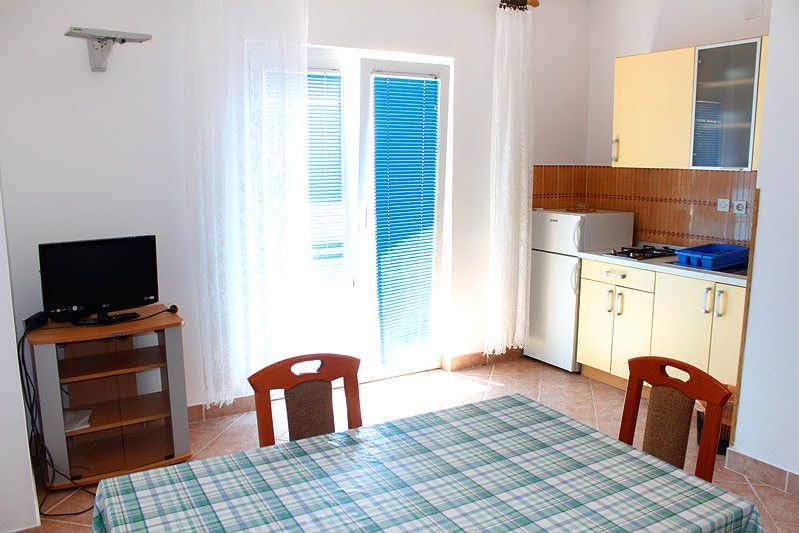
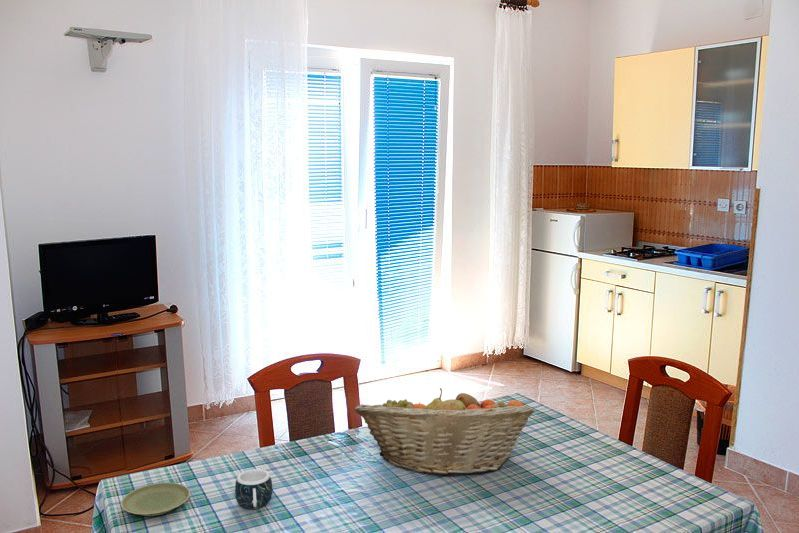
+ mug [234,468,273,510]
+ fruit basket [354,387,535,477]
+ plate [120,482,191,517]
